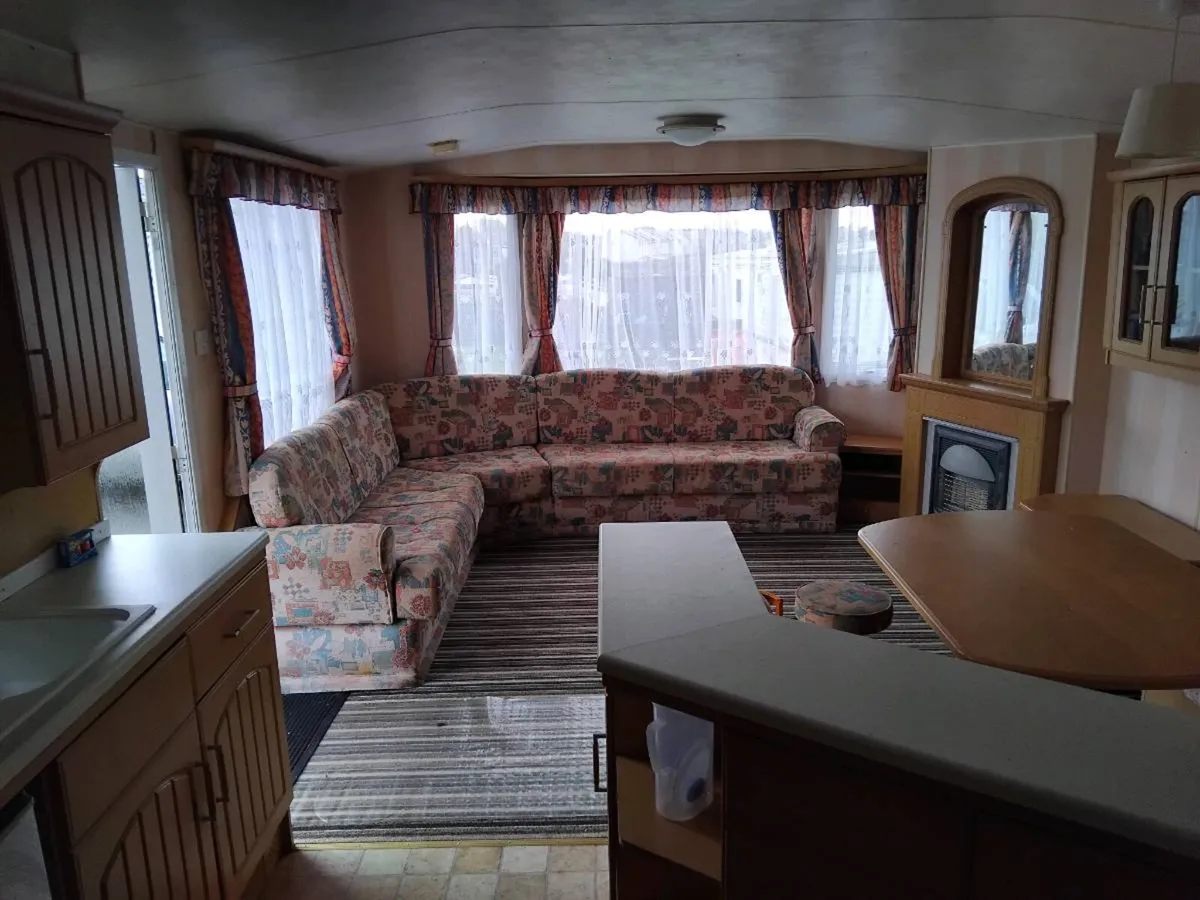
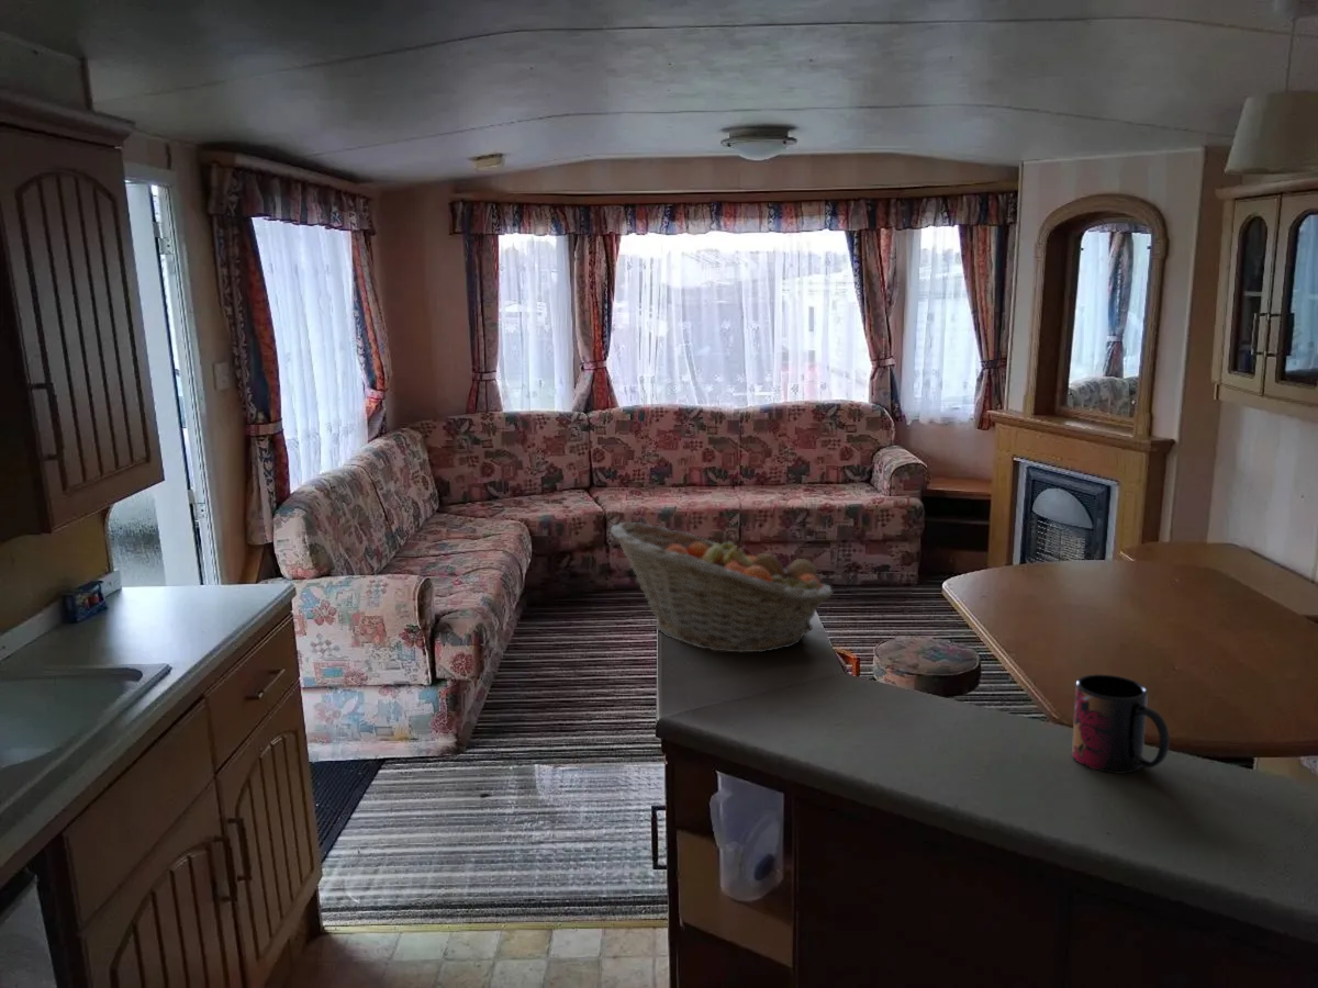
+ fruit basket [610,521,835,653]
+ mug [1071,673,1171,775]
